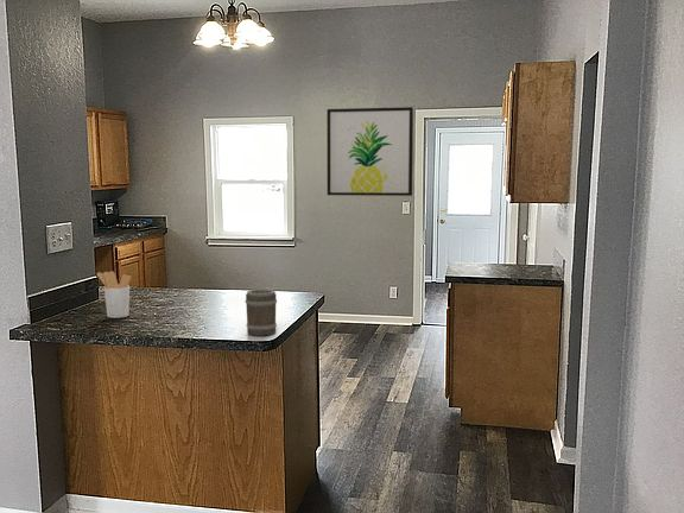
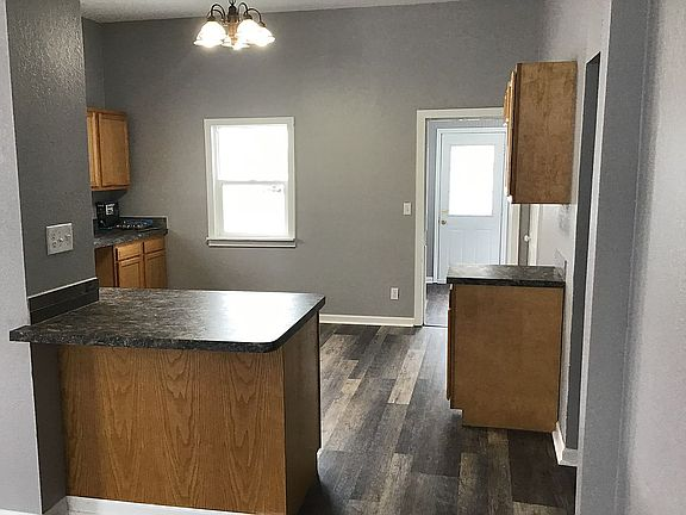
- wall art [325,106,414,197]
- utensil holder [96,271,132,319]
- barrel [243,289,278,337]
